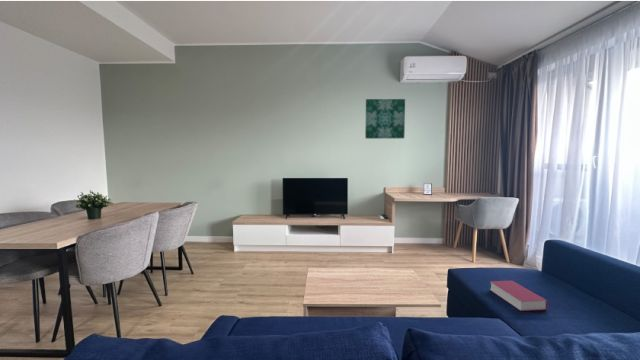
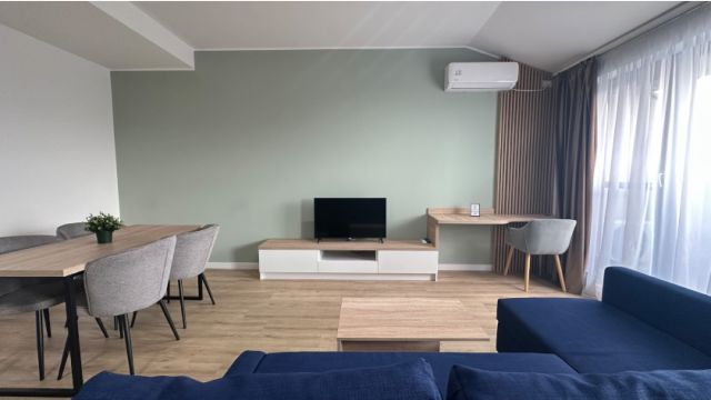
- wall art [364,98,406,140]
- book [489,280,549,312]
